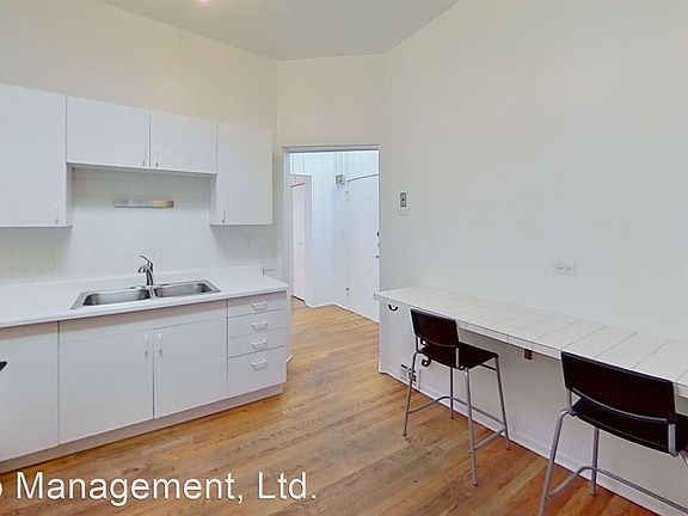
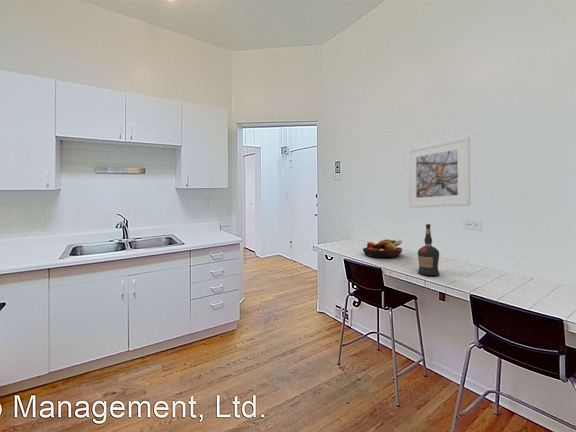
+ liquor bottle [417,223,440,276]
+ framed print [406,135,471,209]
+ fruit bowl [362,238,403,258]
